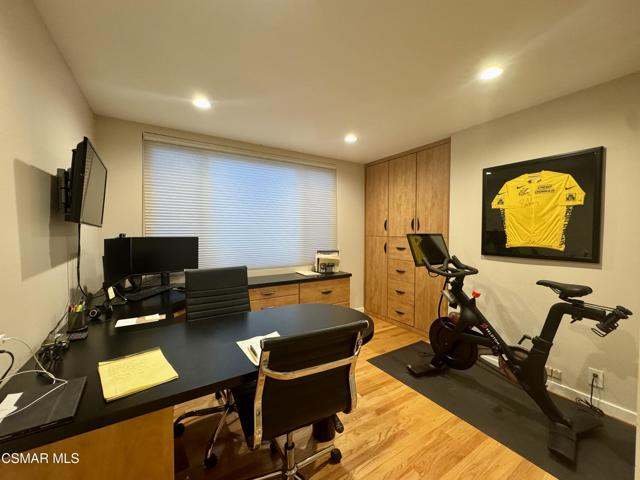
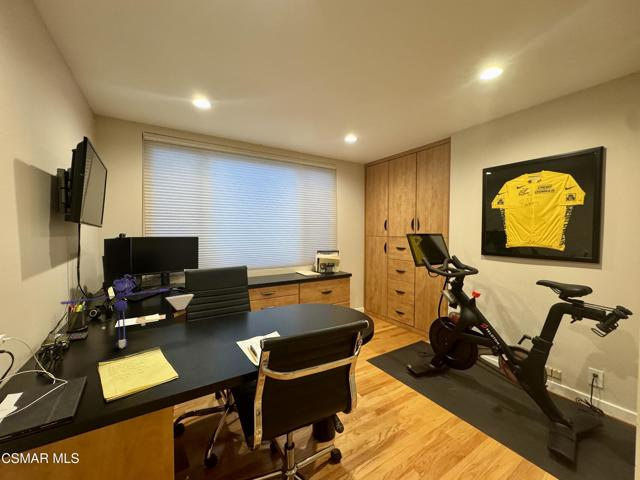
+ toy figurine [59,274,195,349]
